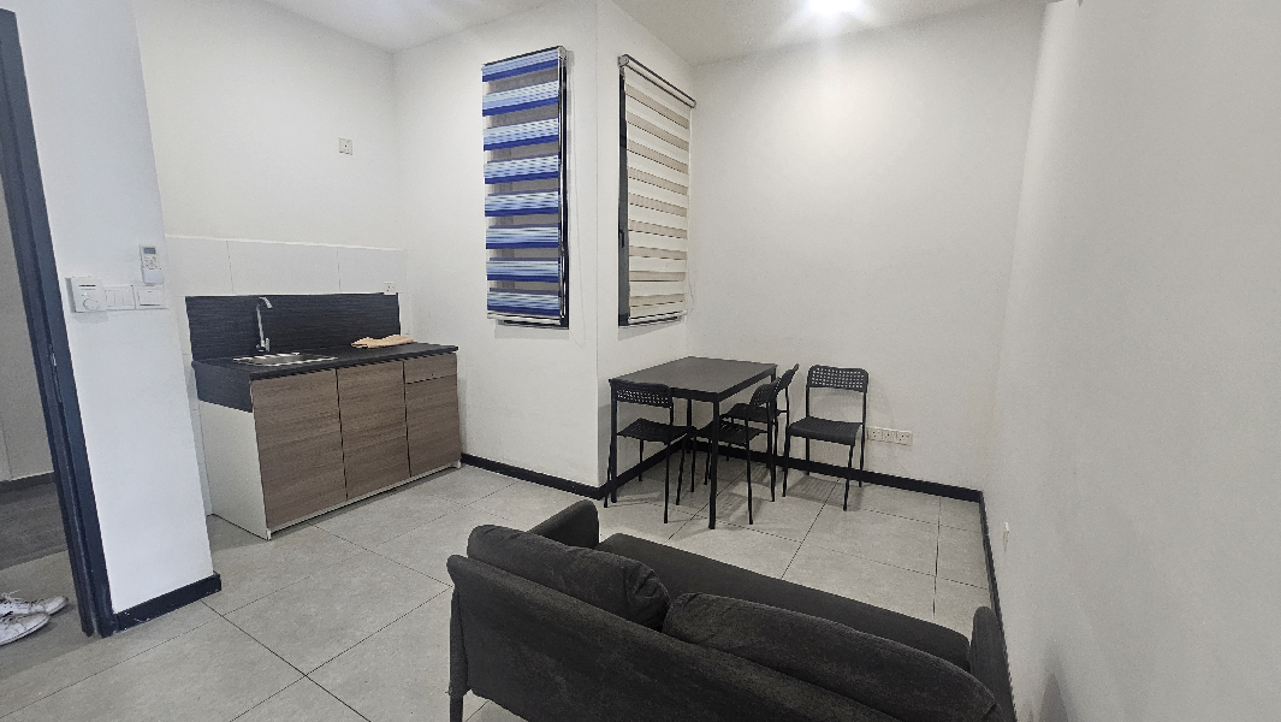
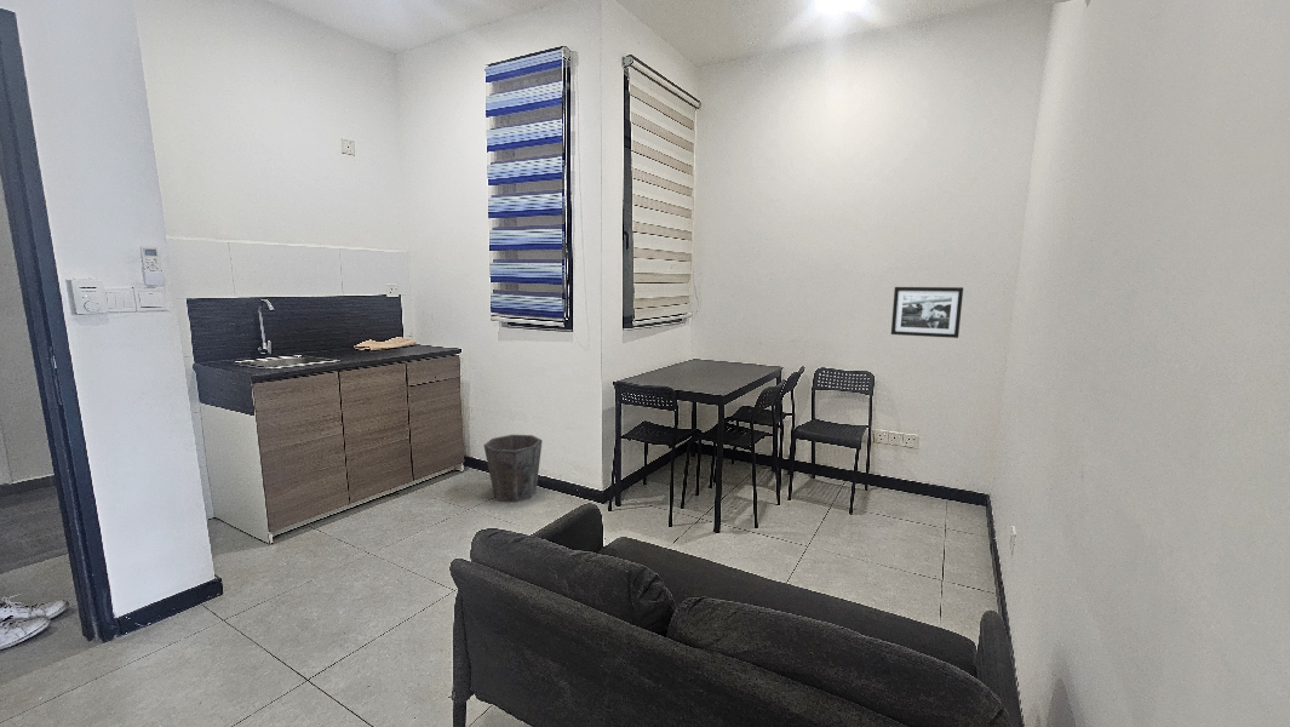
+ picture frame [890,286,964,339]
+ waste bin [482,434,544,503]
